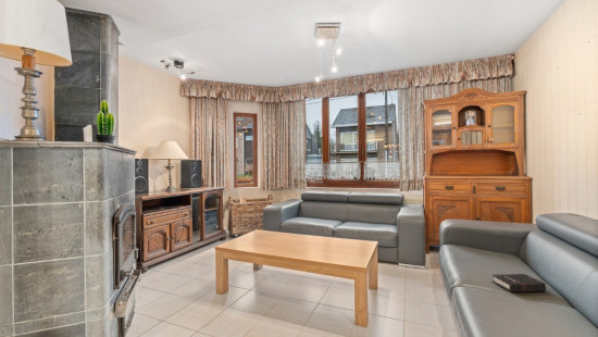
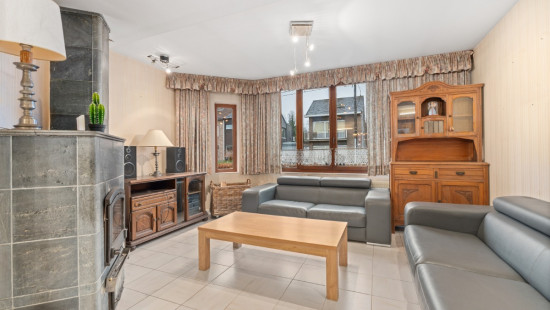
- hardback book [491,273,547,292]
